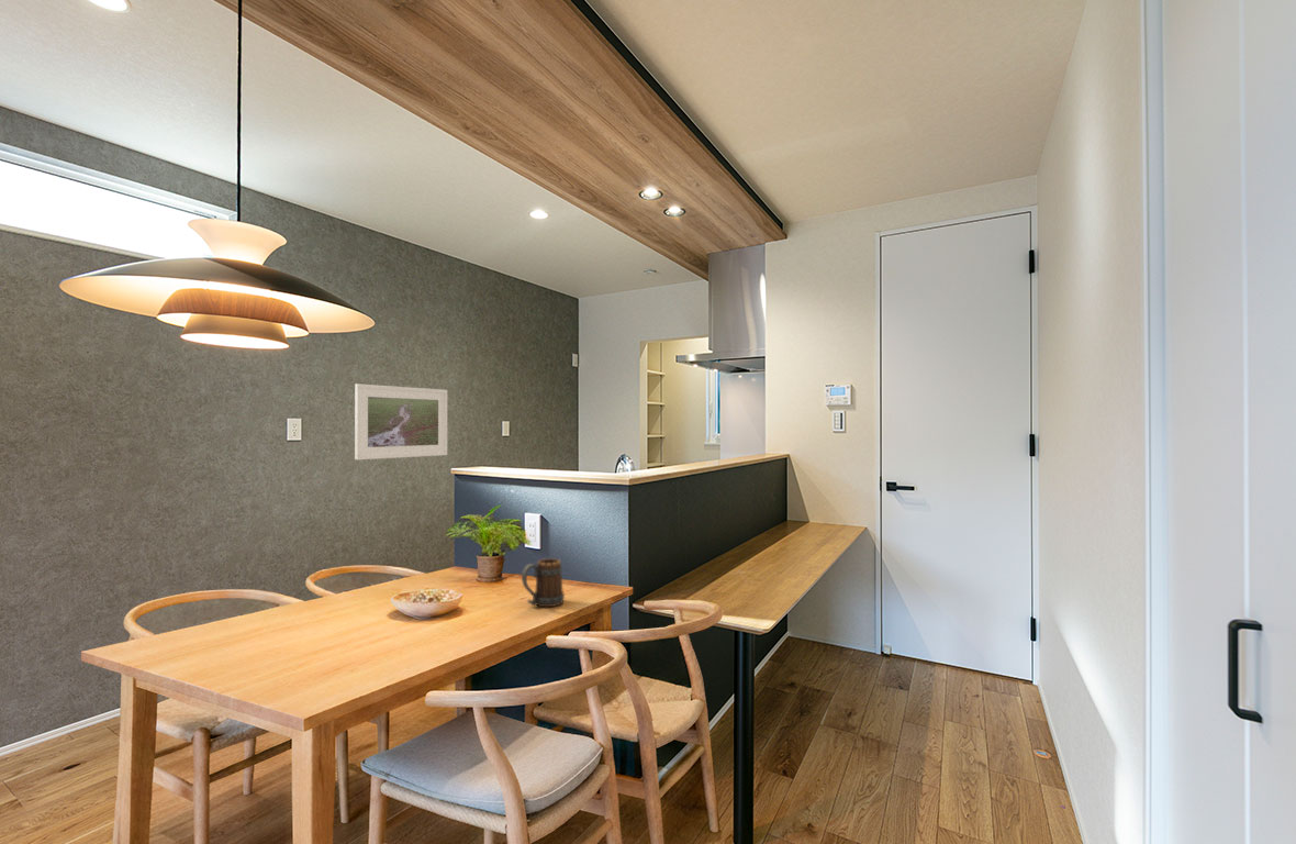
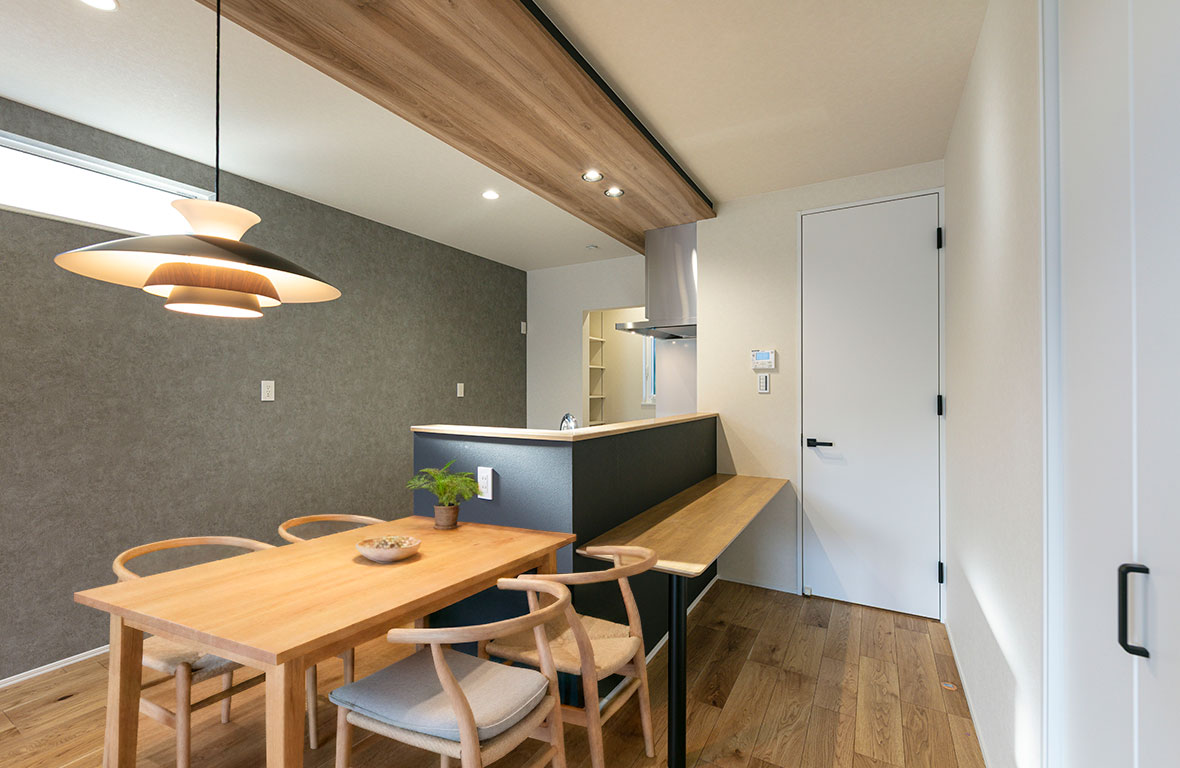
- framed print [354,382,448,460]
- mug [521,557,566,608]
